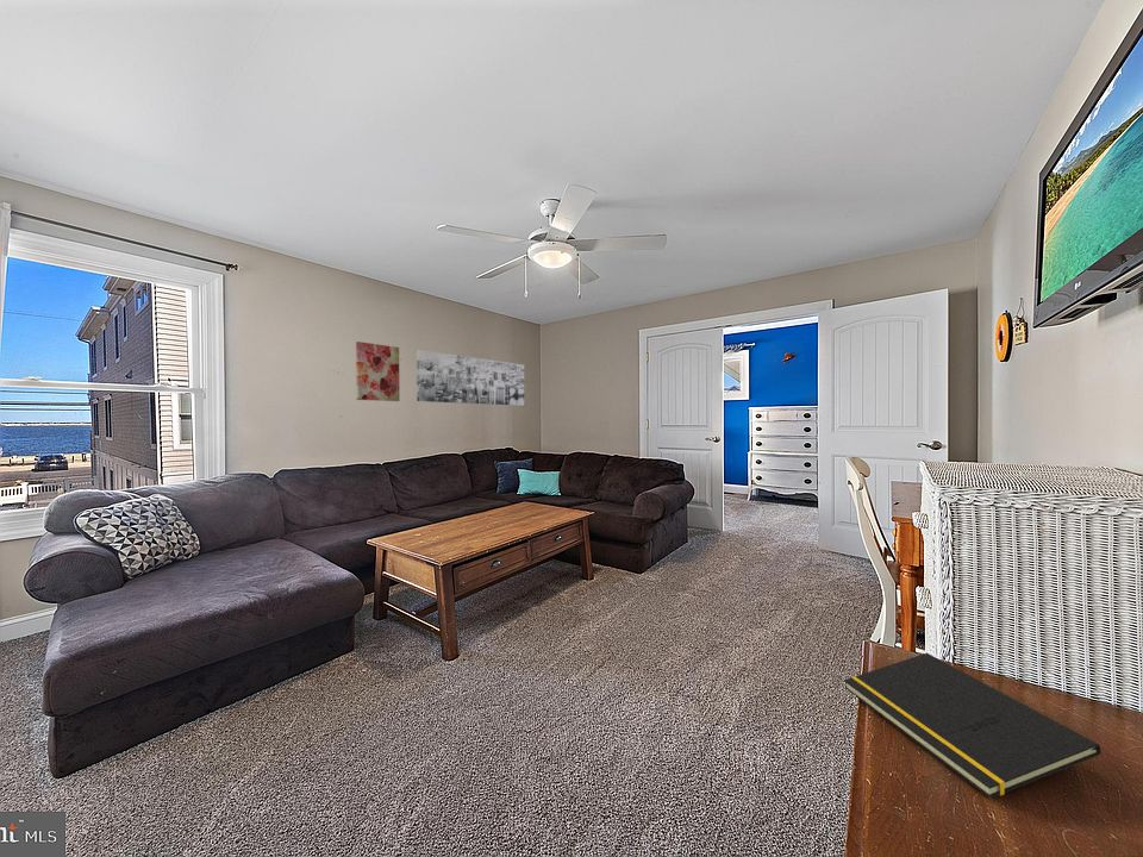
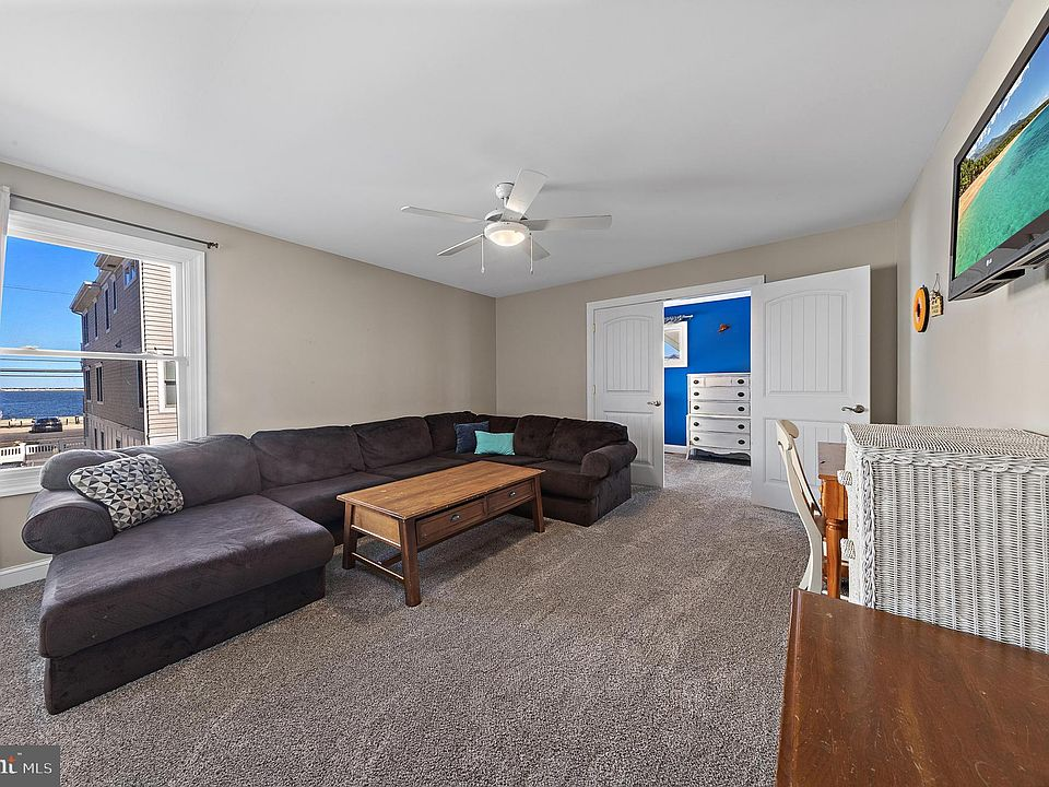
- notepad [843,652,1101,800]
- wall art [416,349,525,407]
- wall art [355,340,401,402]
